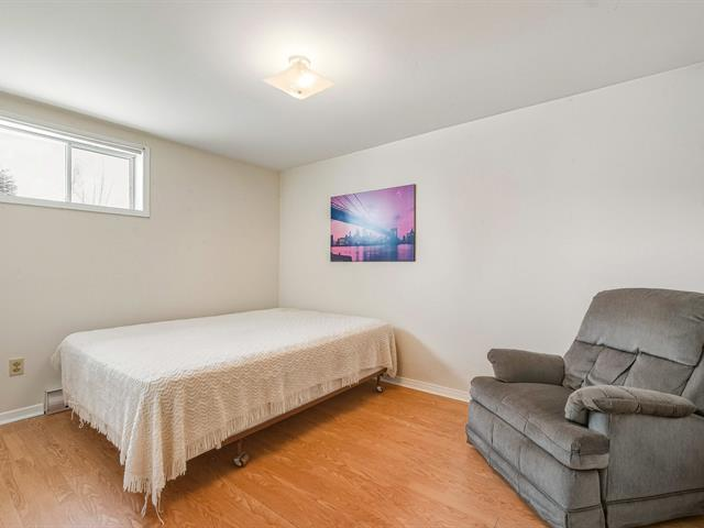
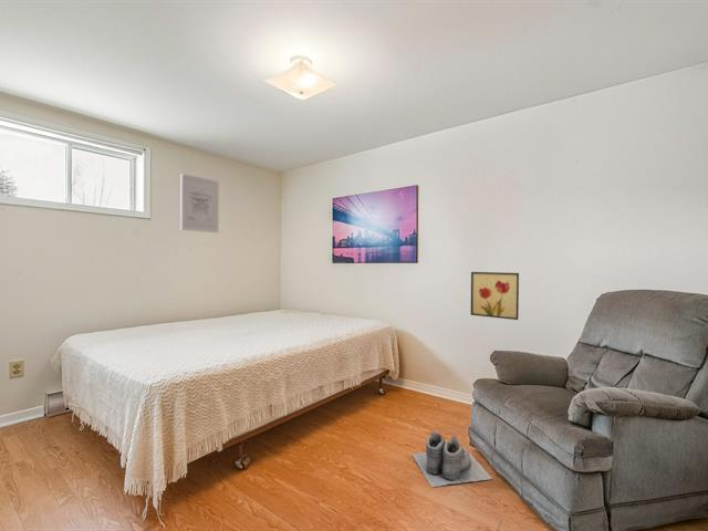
+ wall art [179,173,220,233]
+ wall art [470,271,520,321]
+ boots [410,430,493,489]
